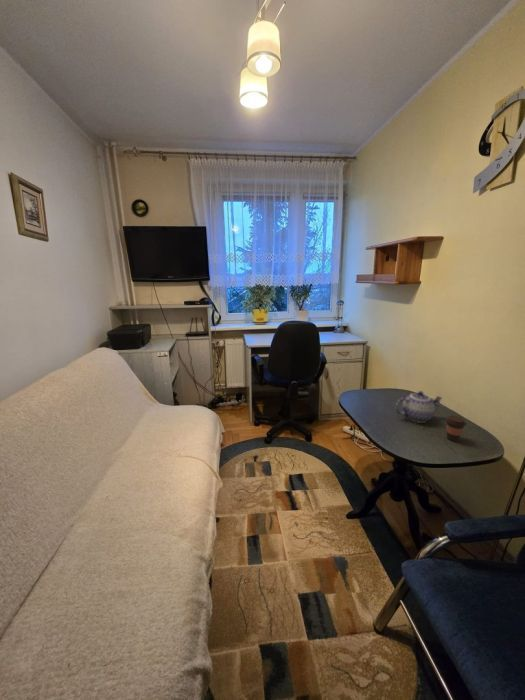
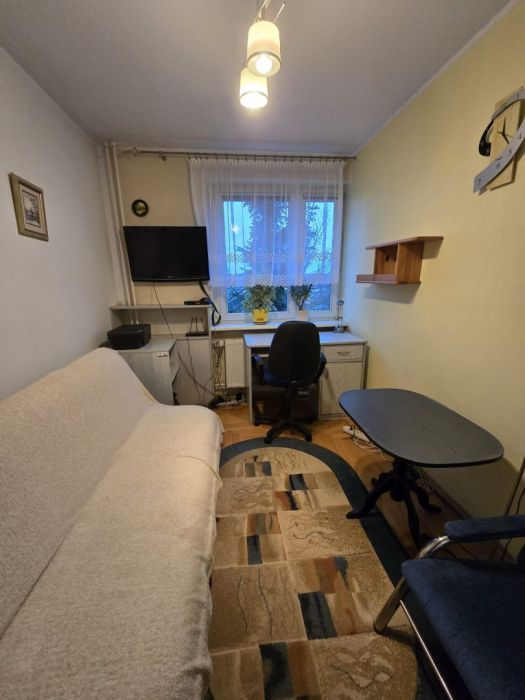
- teapot [394,390,443,424]
- coffee cup [444,415,467,442]
